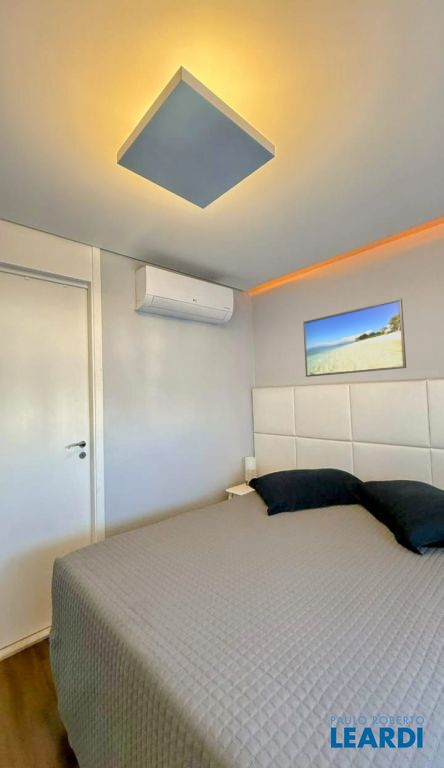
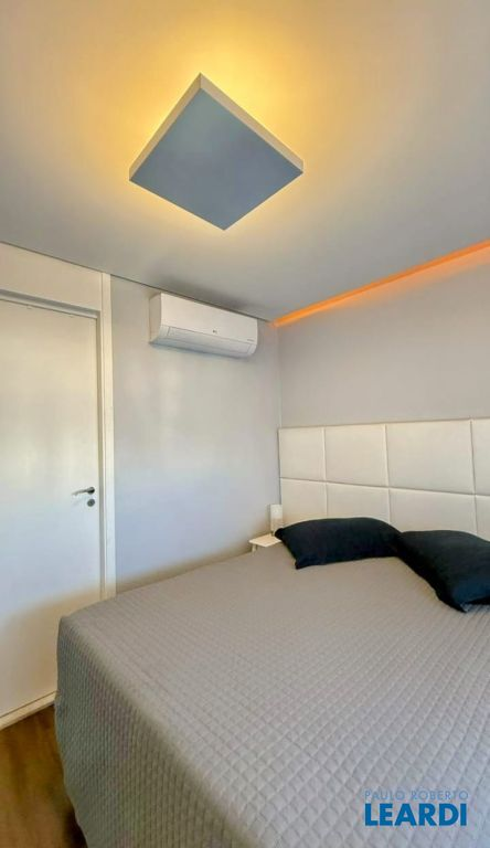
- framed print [302,297,407,378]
